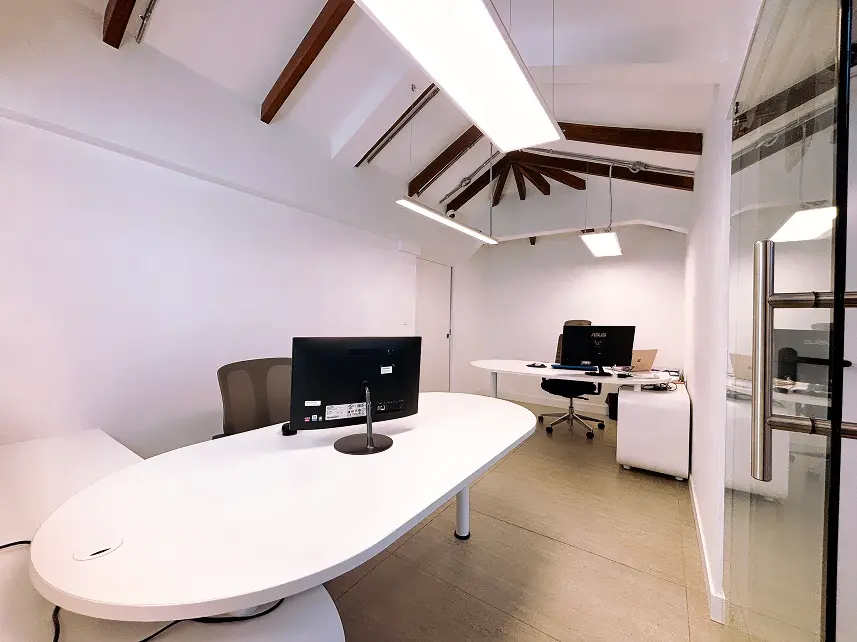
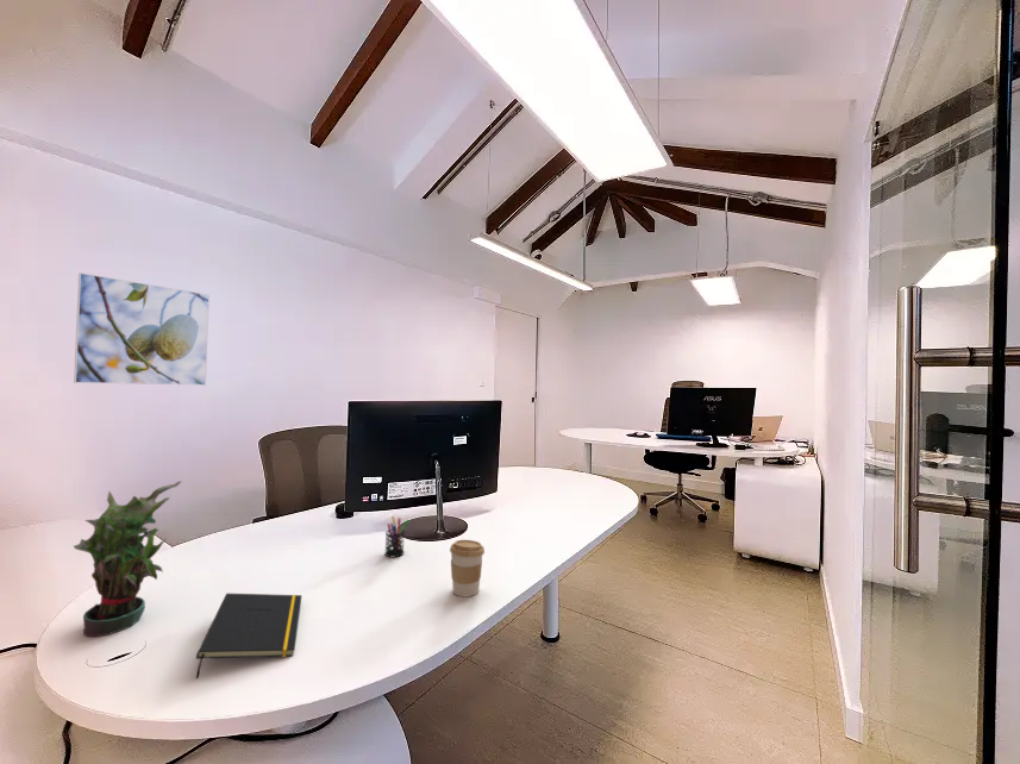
+ notepad [195,593,304,680]
+ coffee cup [449,539,486,597]
+ potted plant [73,480,183,638]
+ pen holder [383,515,411,558]
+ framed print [73,271,211,387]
